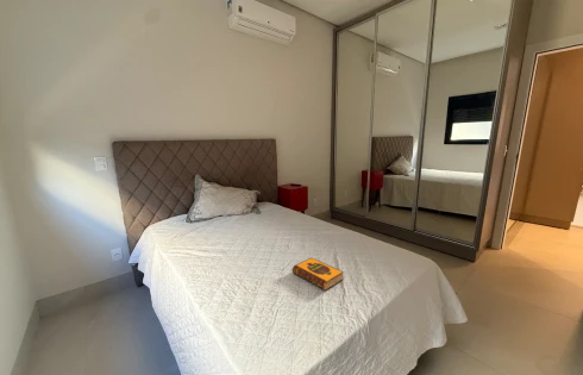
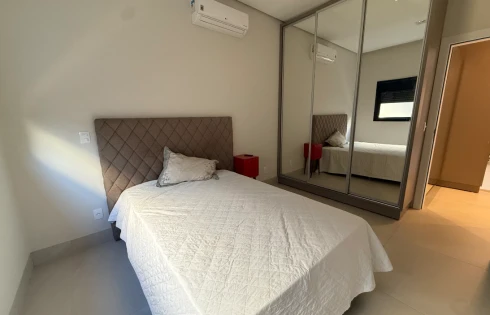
- hardback book [292,256,345,292]
